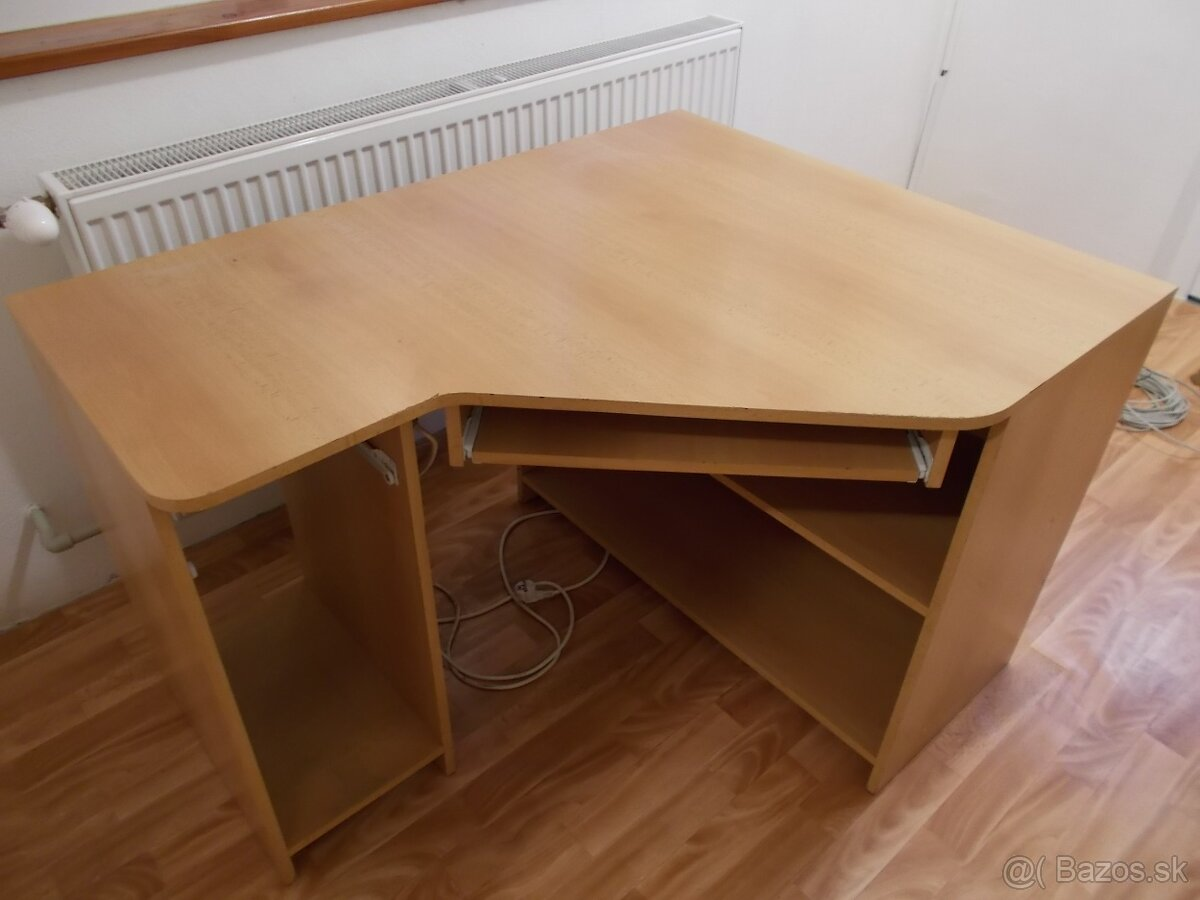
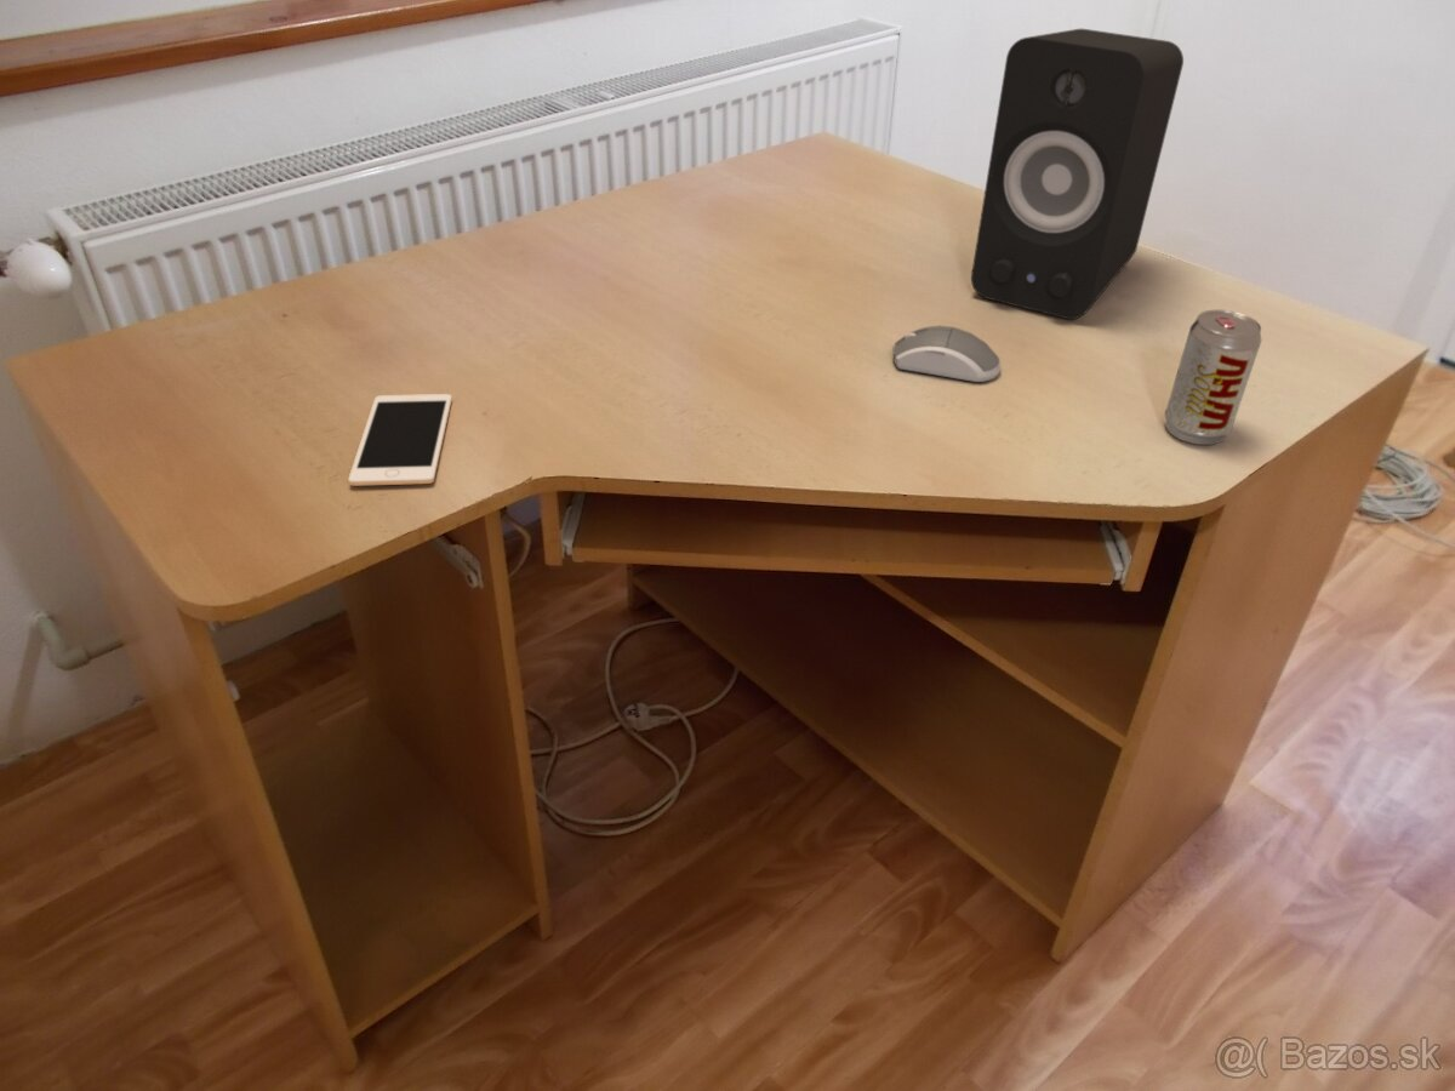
+ beverage can [1163,309,1262,446]
+ speaker [970,28,1185,320]
+ computer mouse [891,325,1002,383]
+ cell phone [347,393,453,487]
